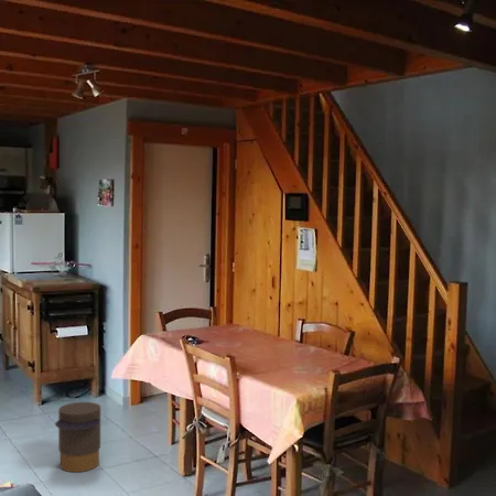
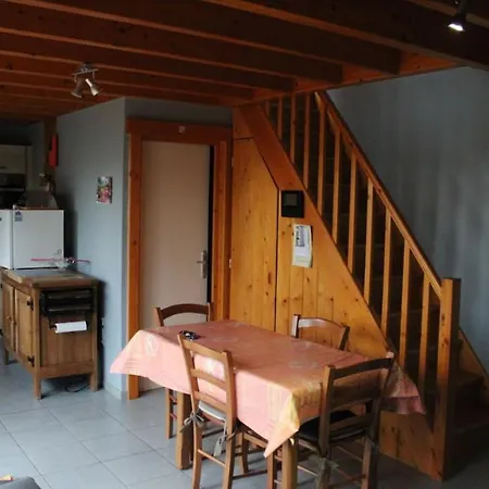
- trash can [54,401,101,473]
